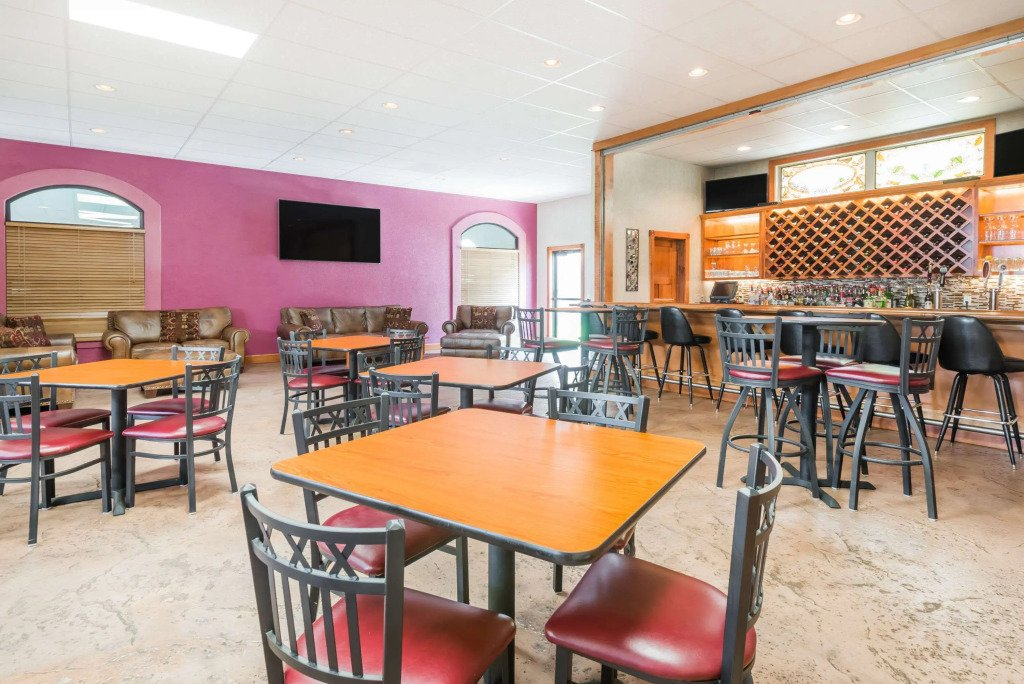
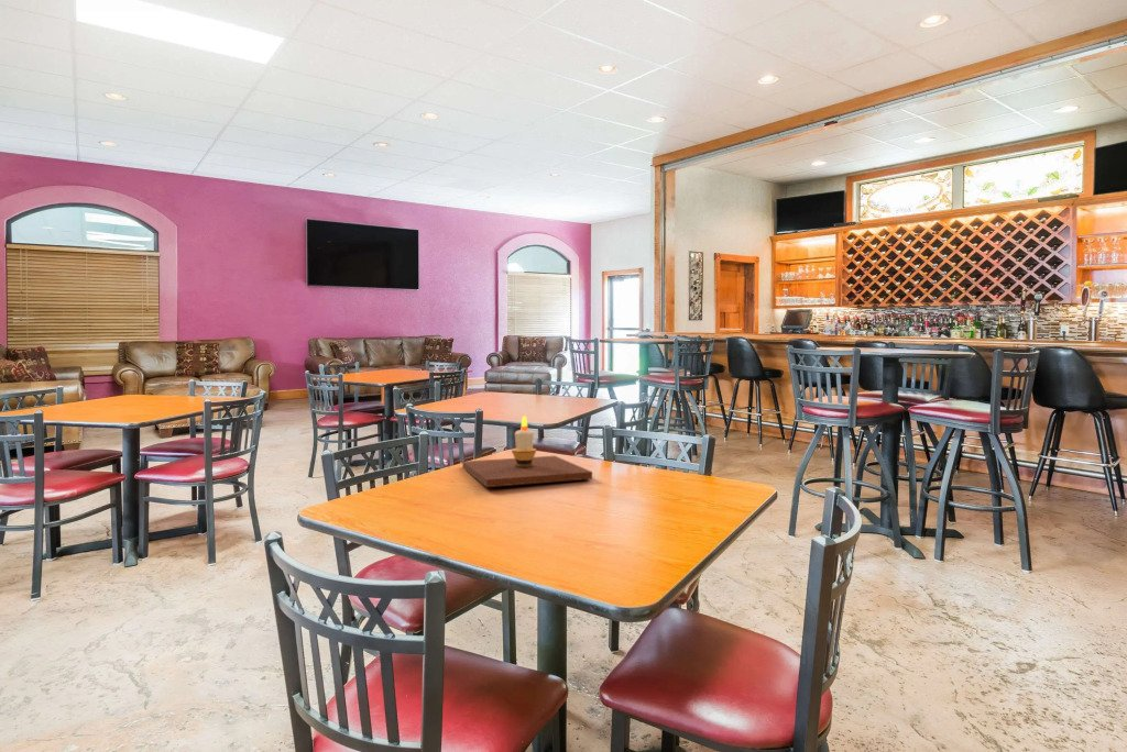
+ candle [461,414,593,488]
